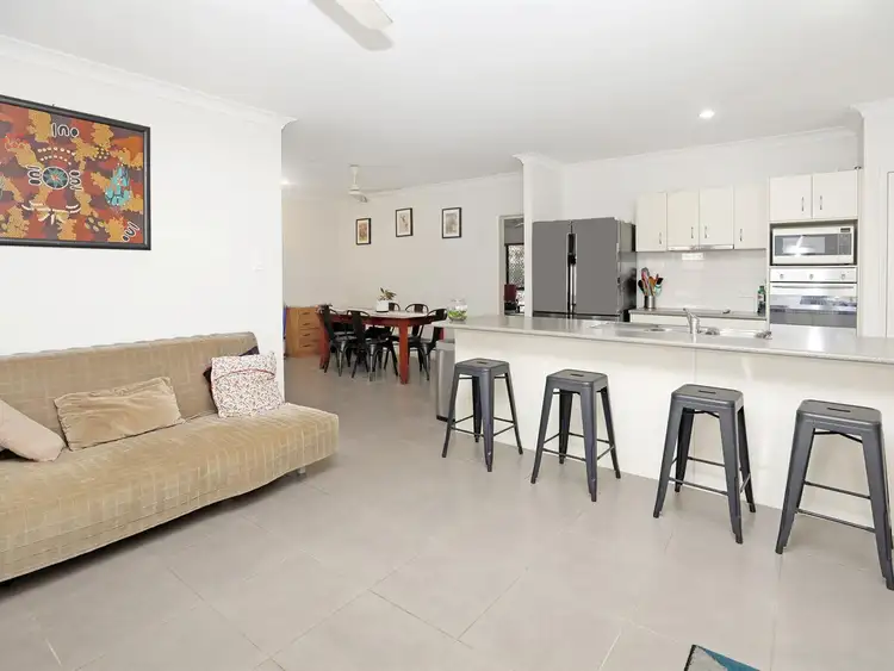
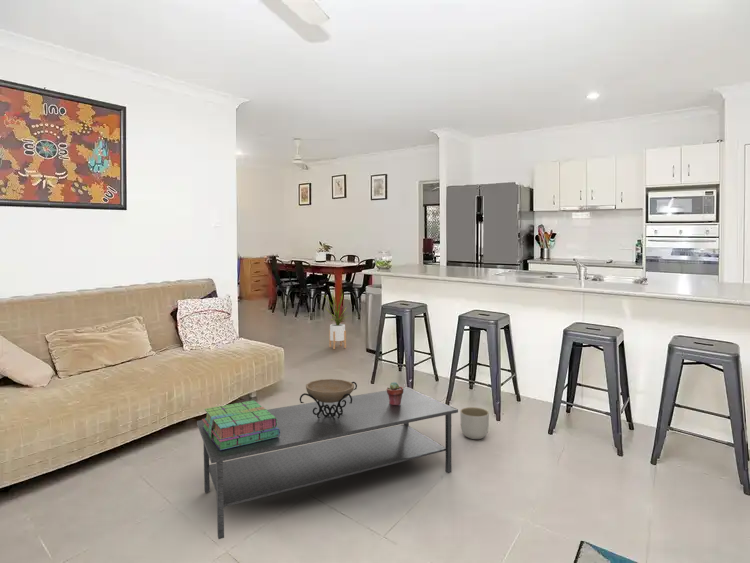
+ potted succulent [386,381,404,405]
+ house plant [322,288,353,350]
+ decorative bowl [299,378,358,419]
+ stack of books [201,400,280,450]
+ planter [459,406,490,440]
+ coffee table [196,386,459,540]
